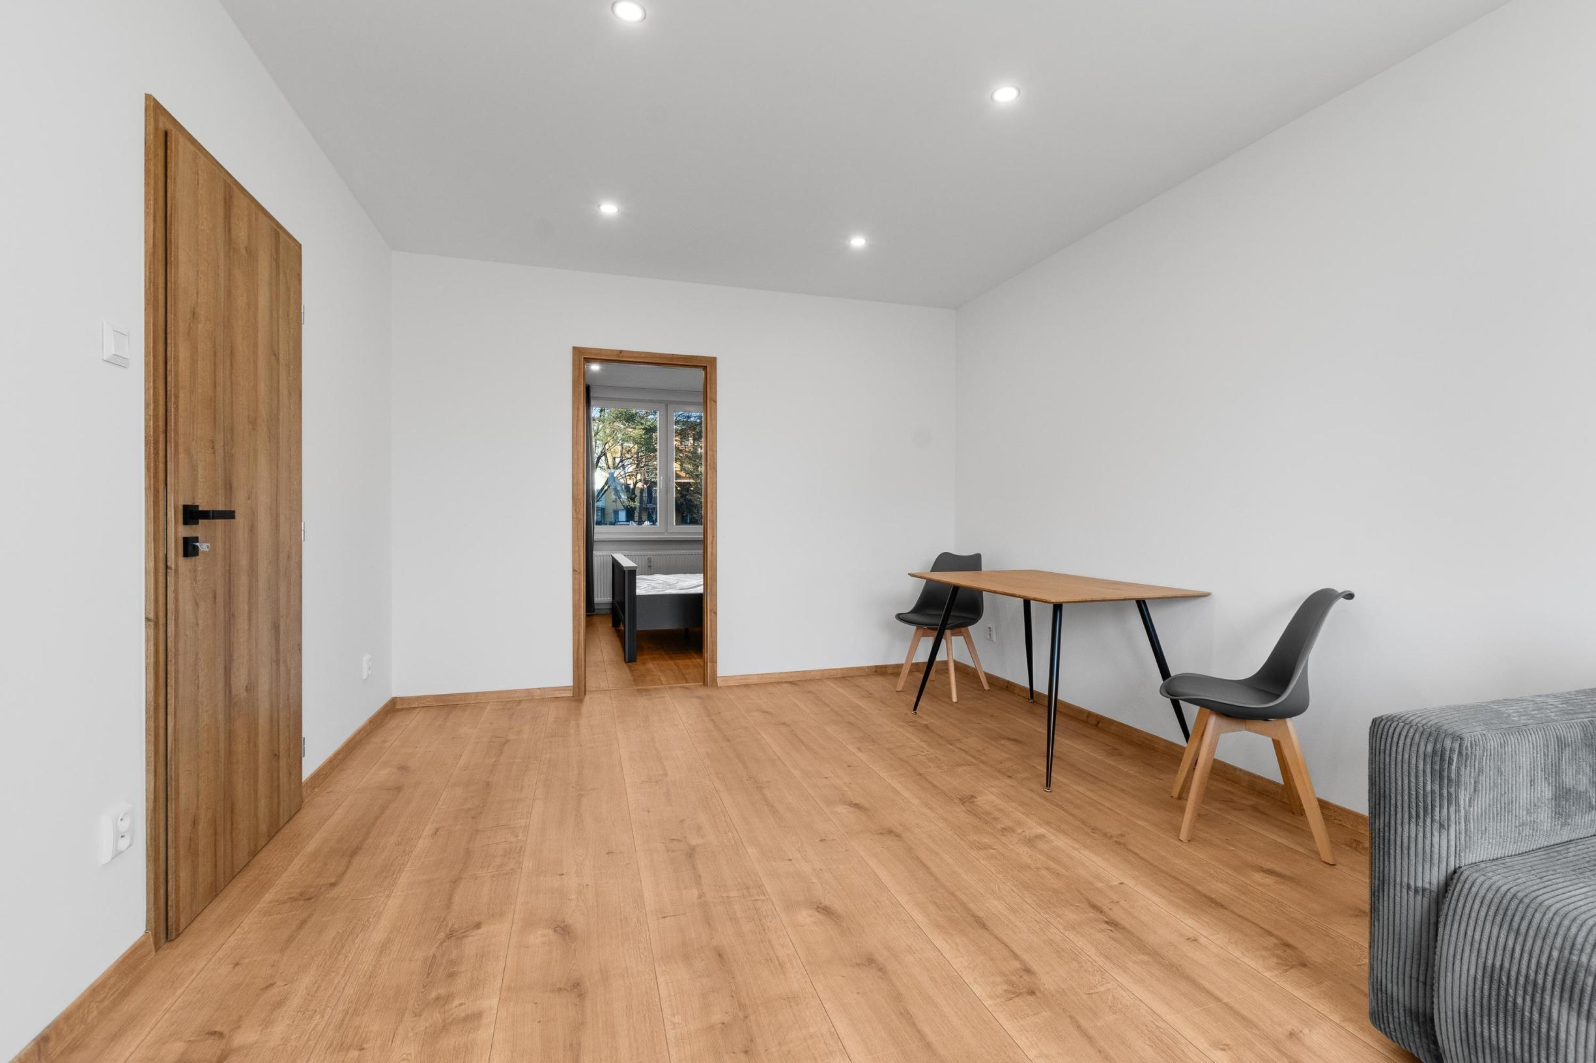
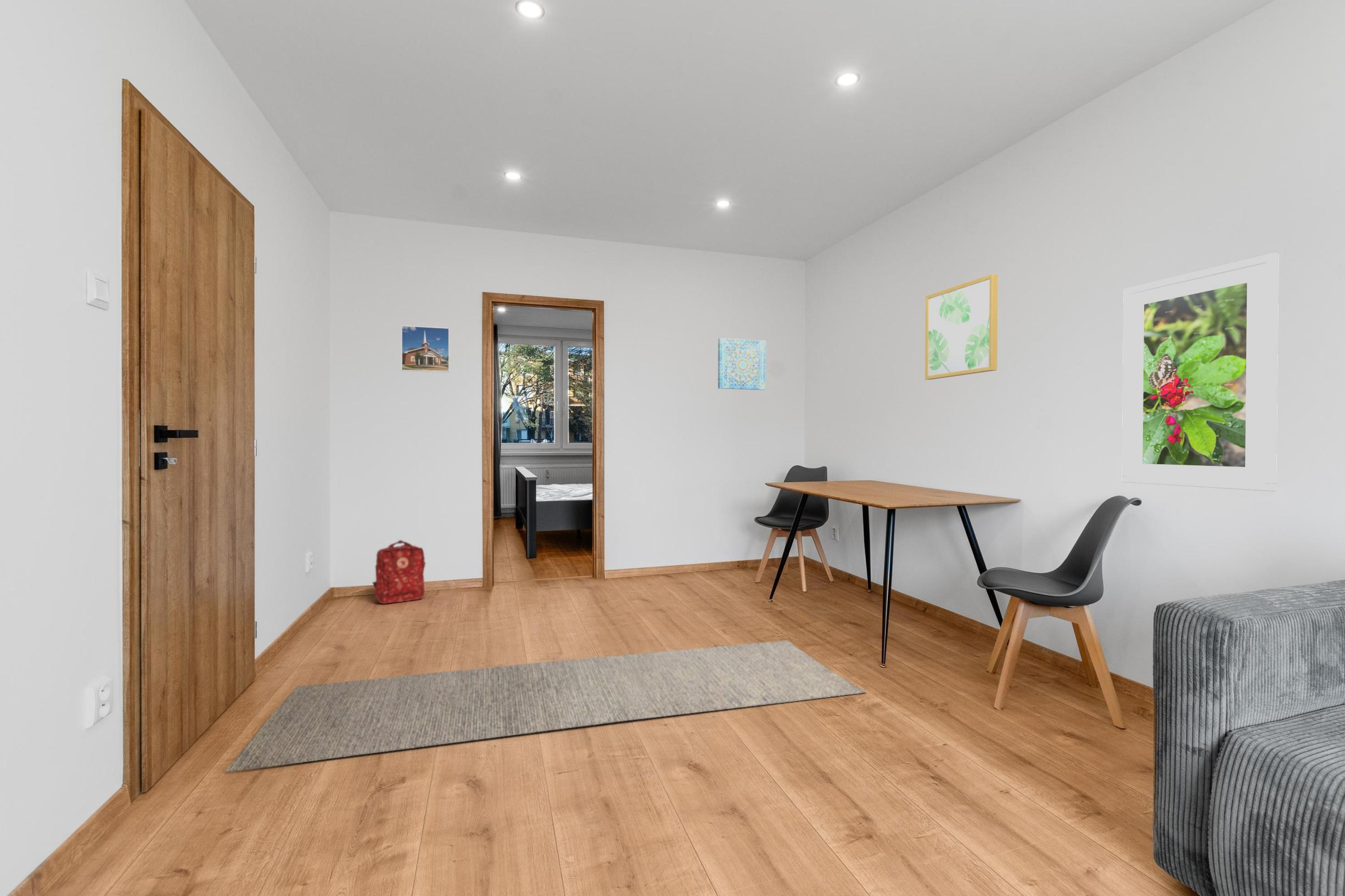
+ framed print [401,325,450,373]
+ backpack [372,539,426,605]
+ rug [225,640,867,773]
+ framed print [1122,252,1279,492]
+ wall art [924,273,999,380]
+ wall art [718,337,766,391]
